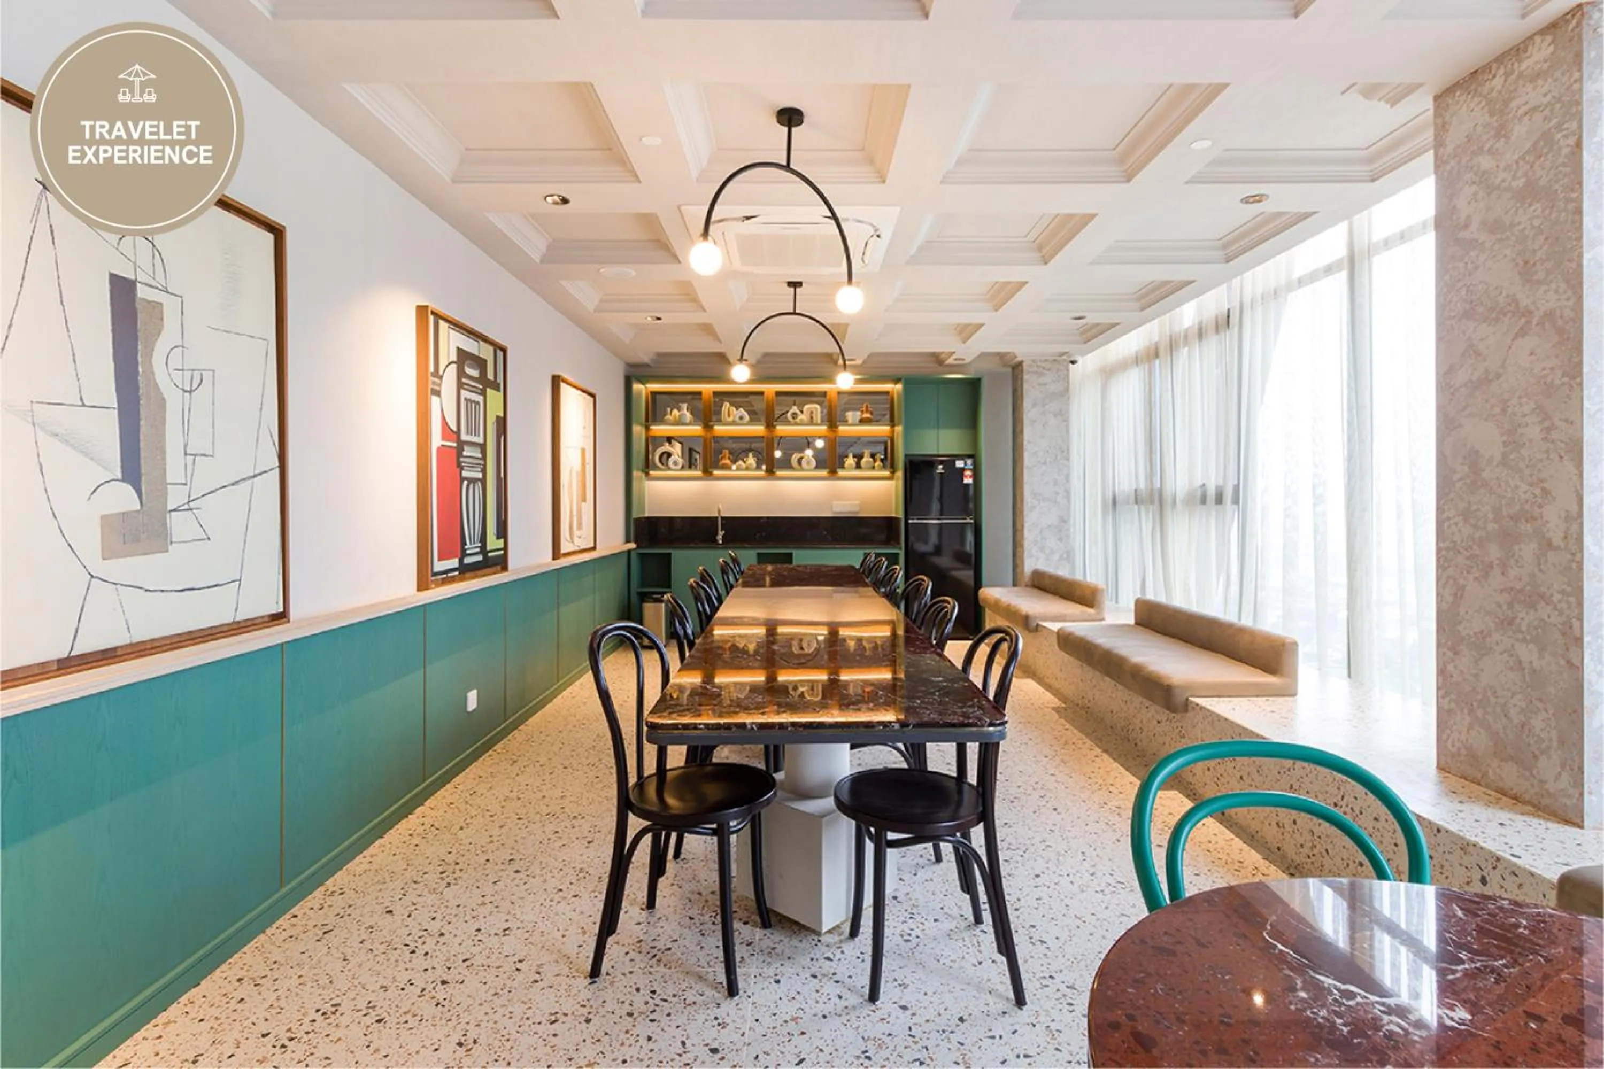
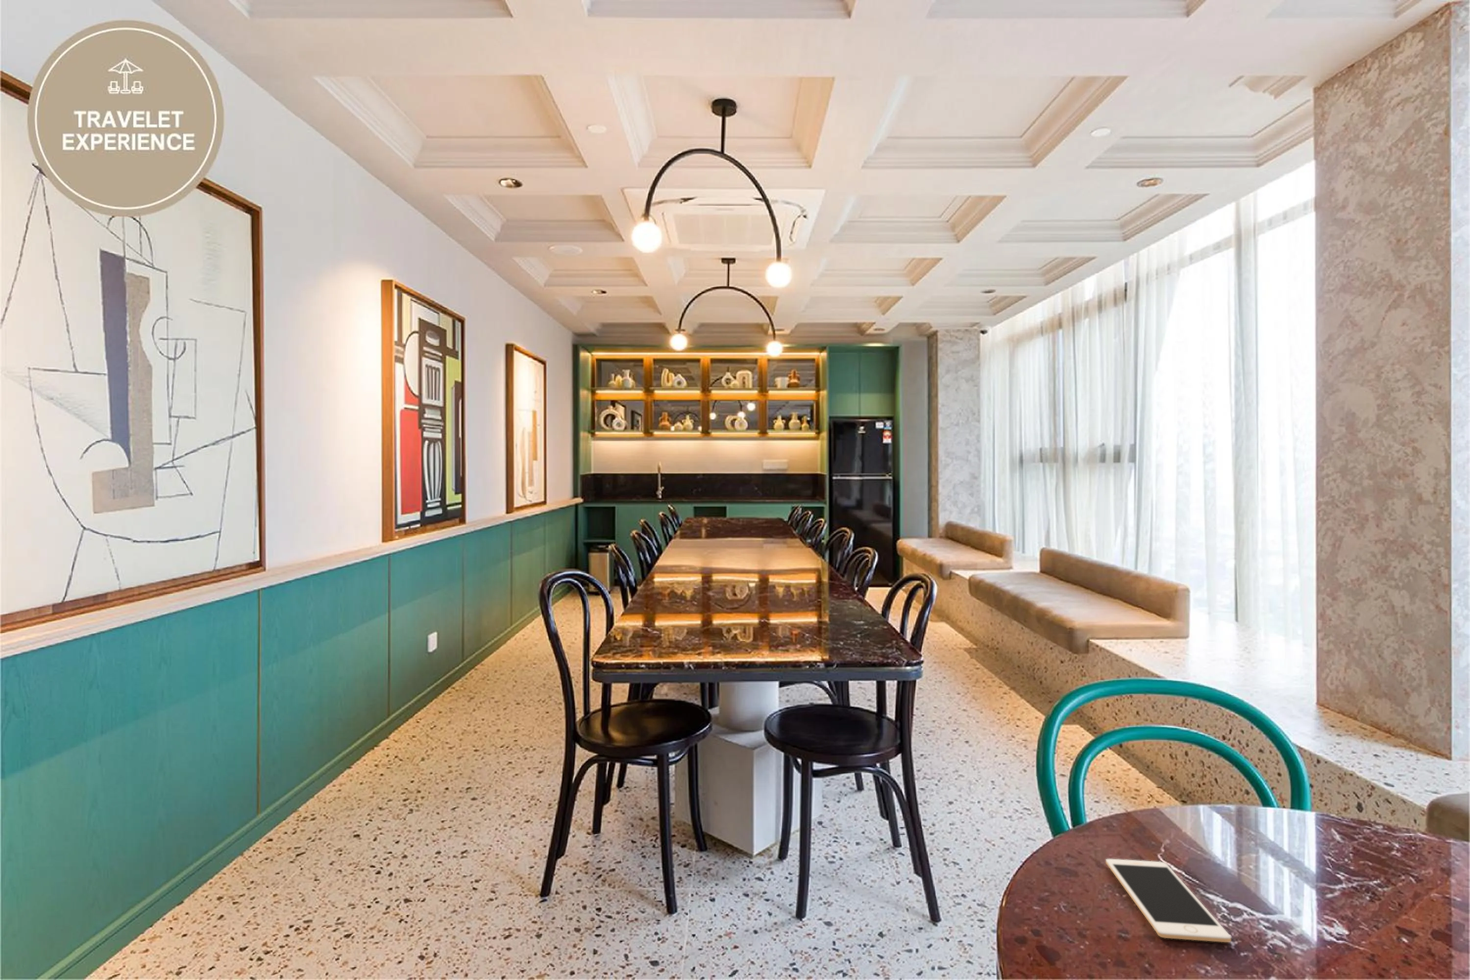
+ cell phone [1106,859,1232,943]
